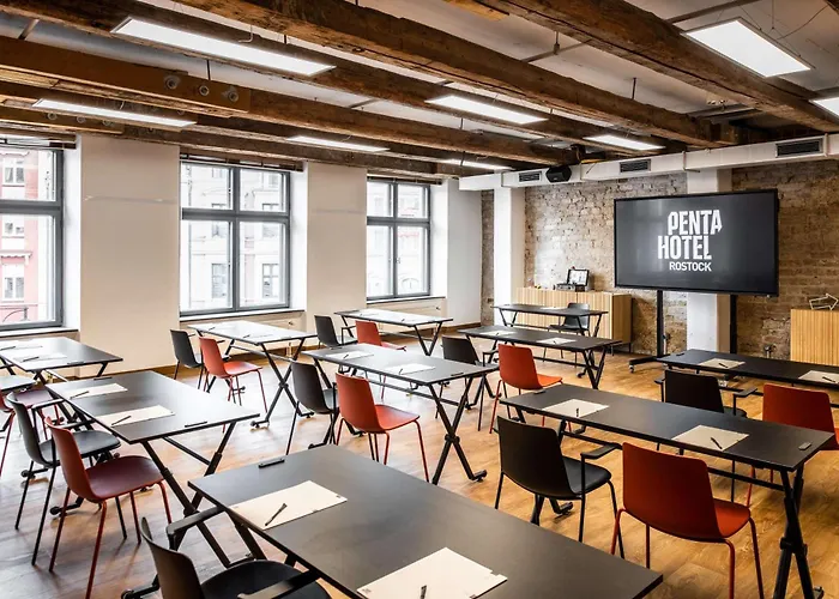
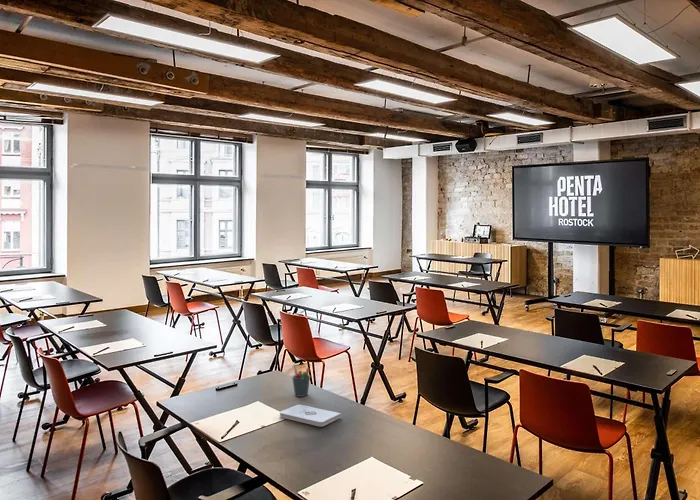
+ notepad [279,403,342,427]
+ pen holder [291,364,311,398]
